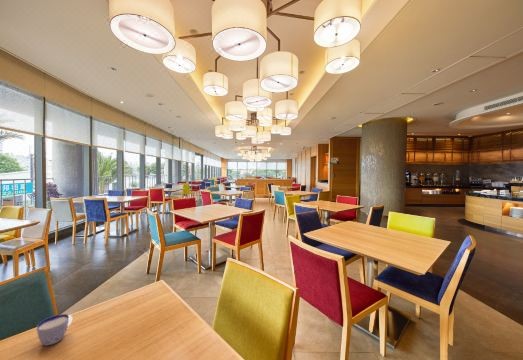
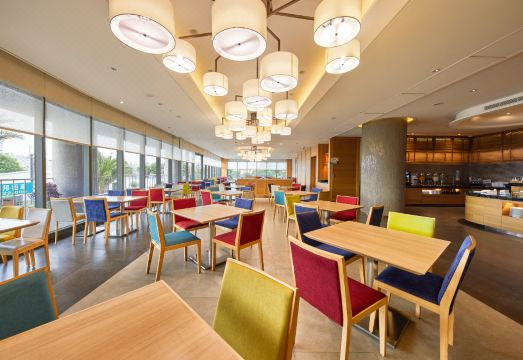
- cup [36,313,73,347]
